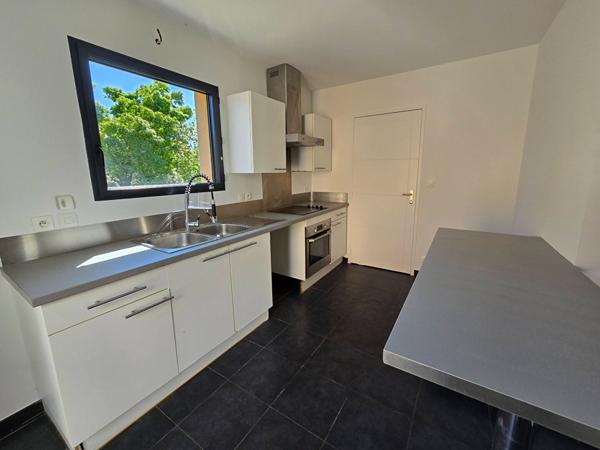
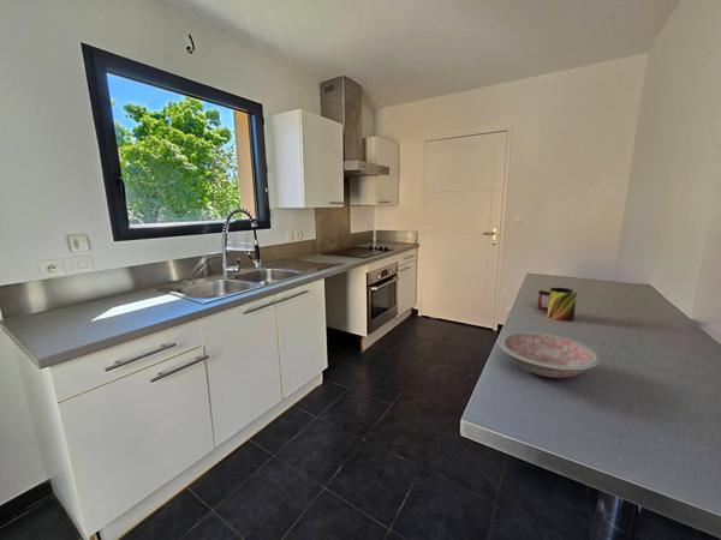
+ mug [536,287,578,323]
+ bowl [497,330,601,379]
